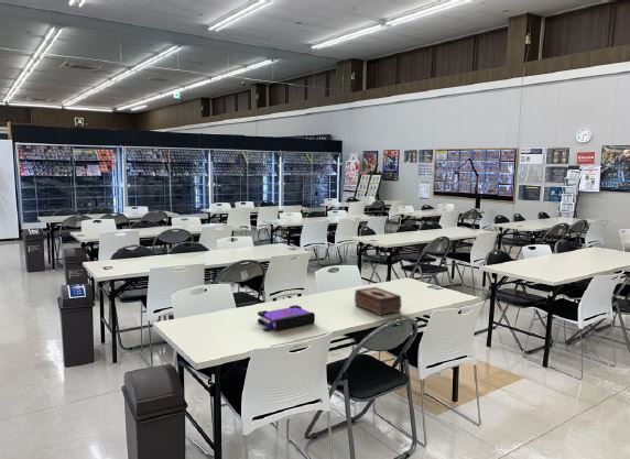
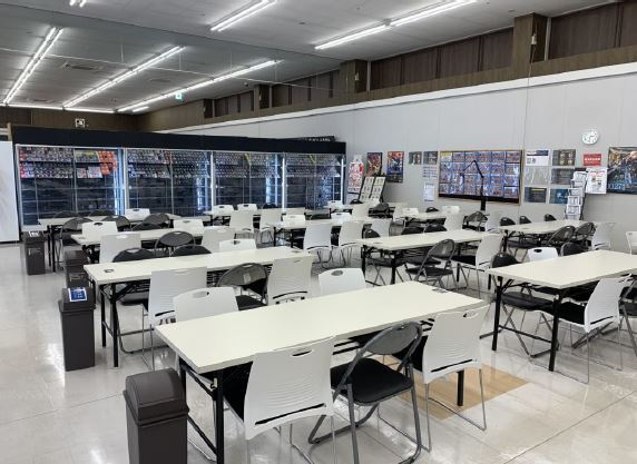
- board game [257,304,316,332]
- tissue box [354,286,402,317]
